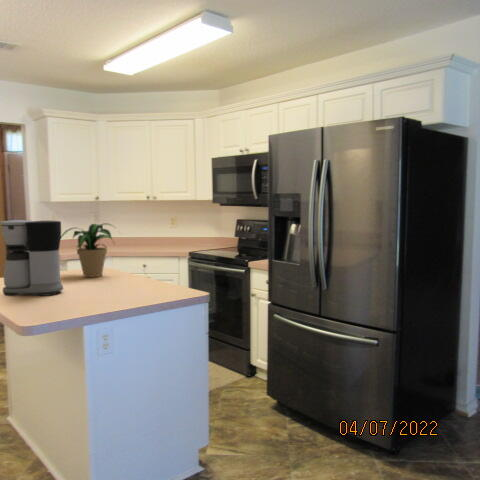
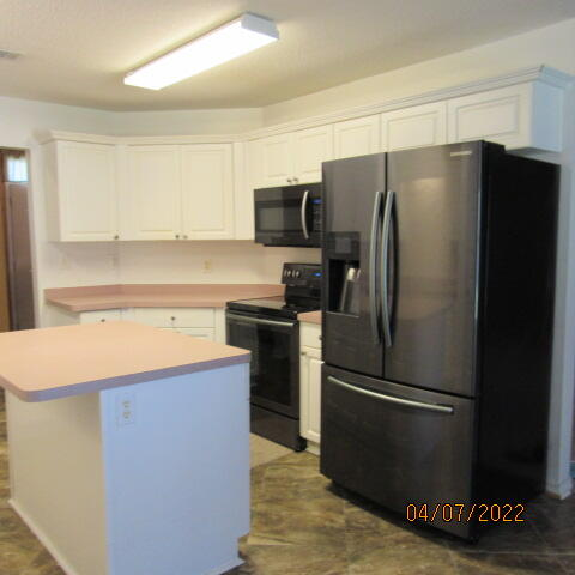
- coffee maker [0,219,64,297]
- potted plant [60,222,121,278]
